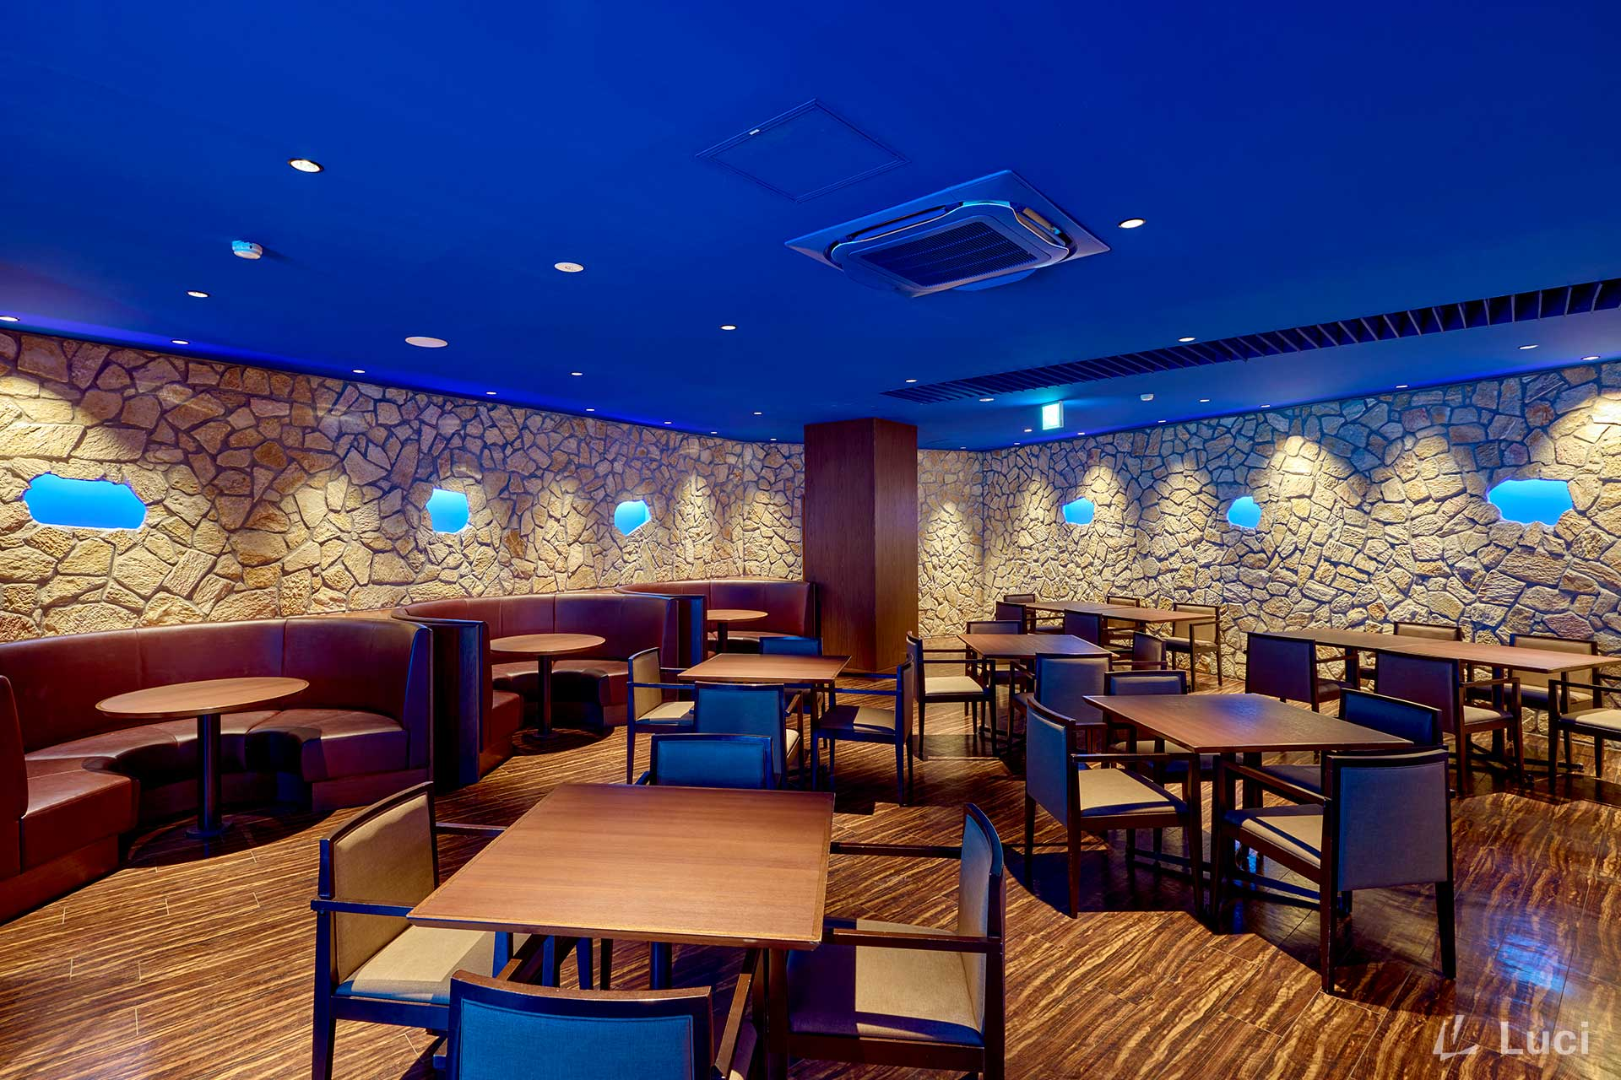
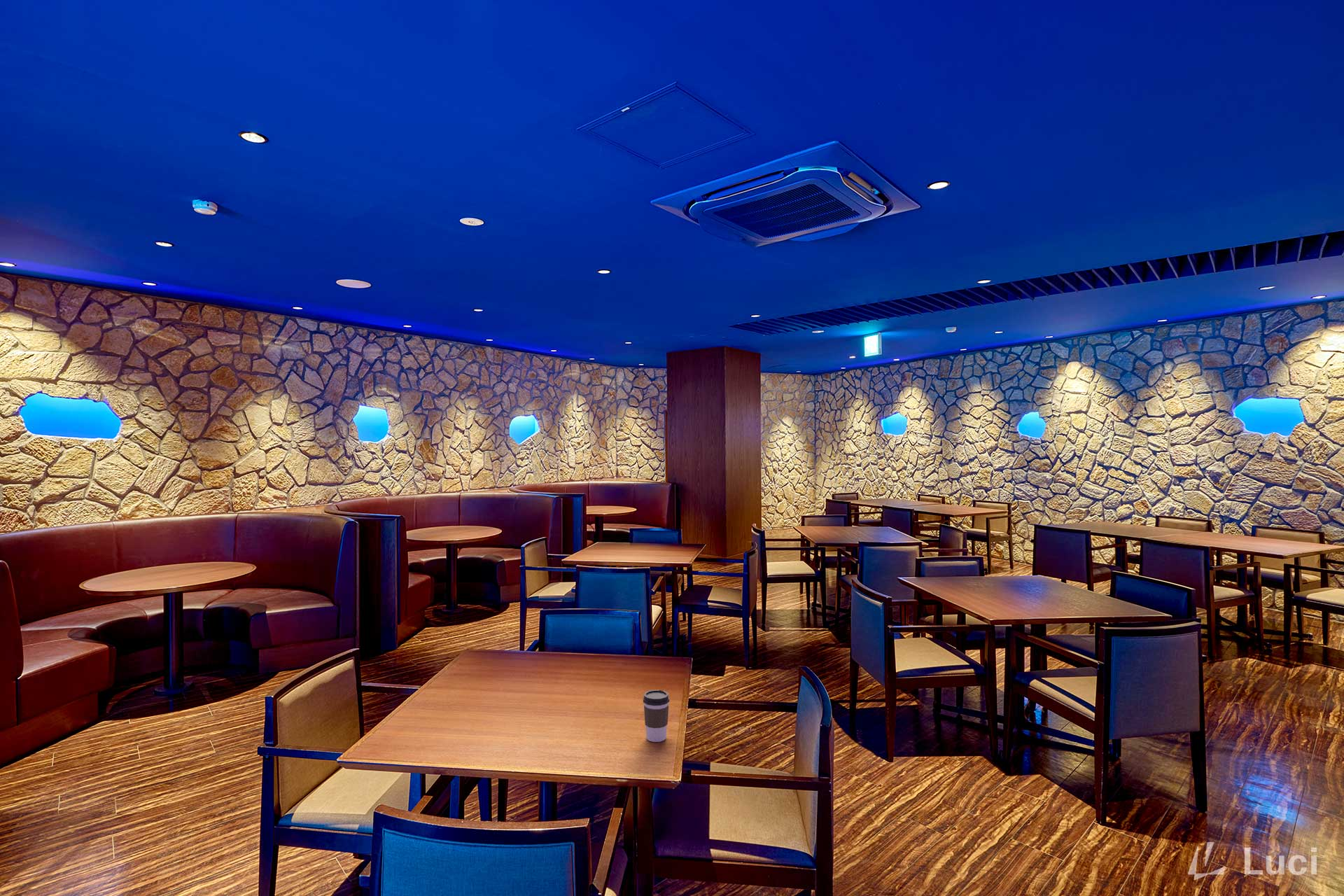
+ coffee cup [643,689,670,743]
